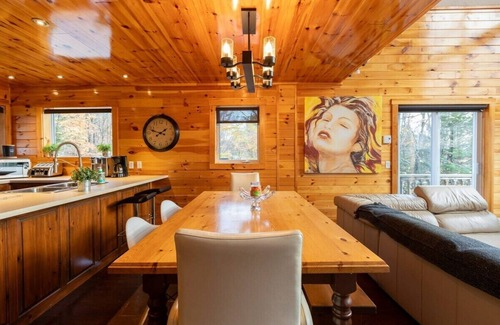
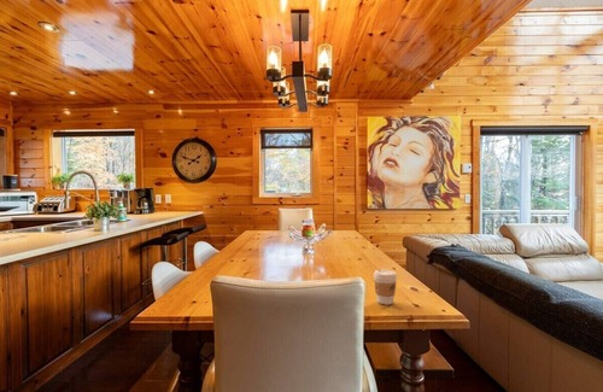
+ coffee cup [373,268,398,305]
